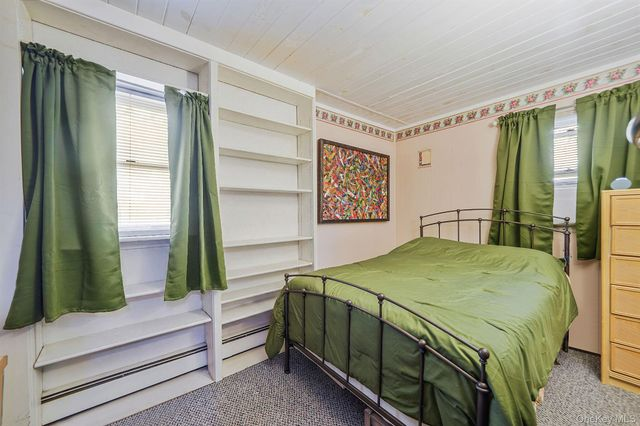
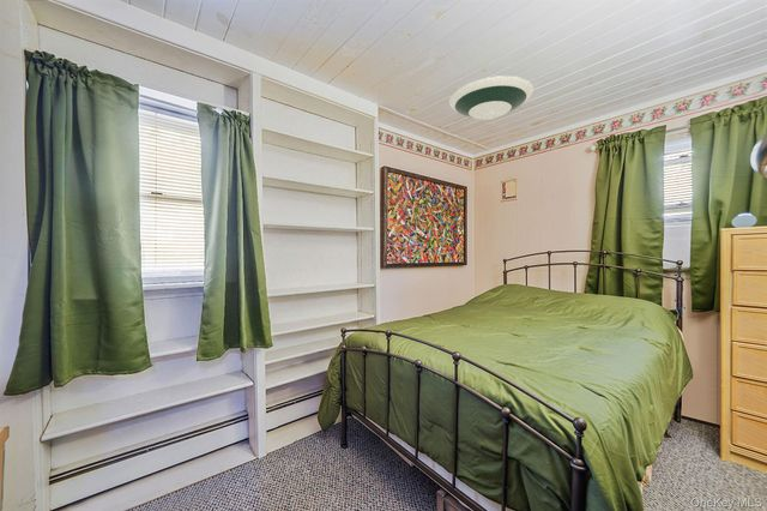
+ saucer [448,74,535,121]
